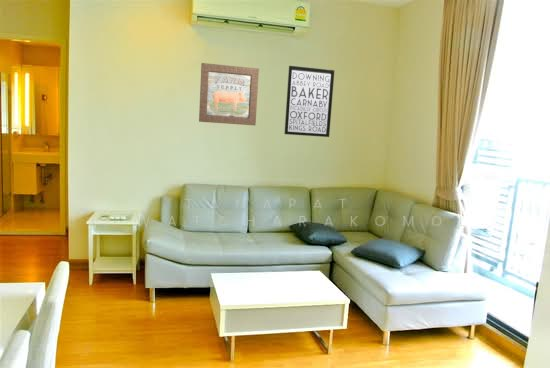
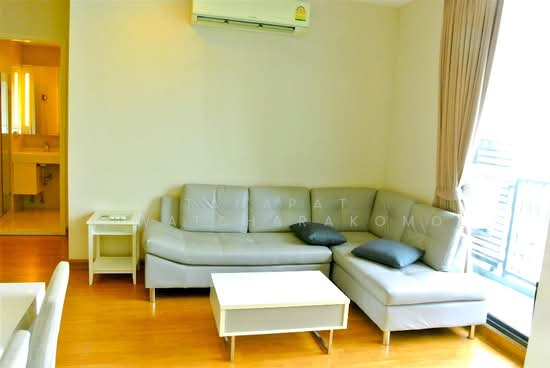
- wall art [283,65,335,138]
- wall art [198,62,260,126]
